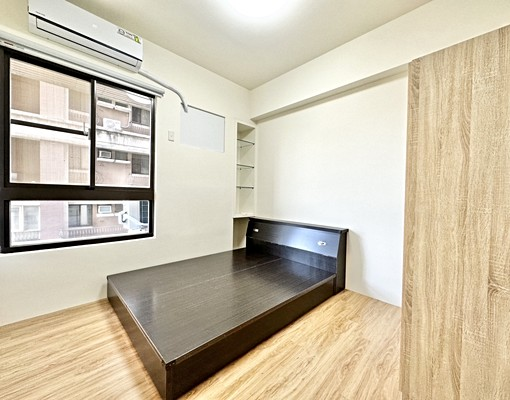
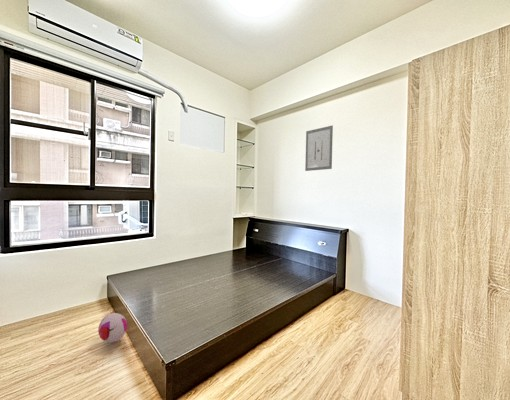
+ plush toy [97,312,128,344]
+ wall art [304,125,334,172]
